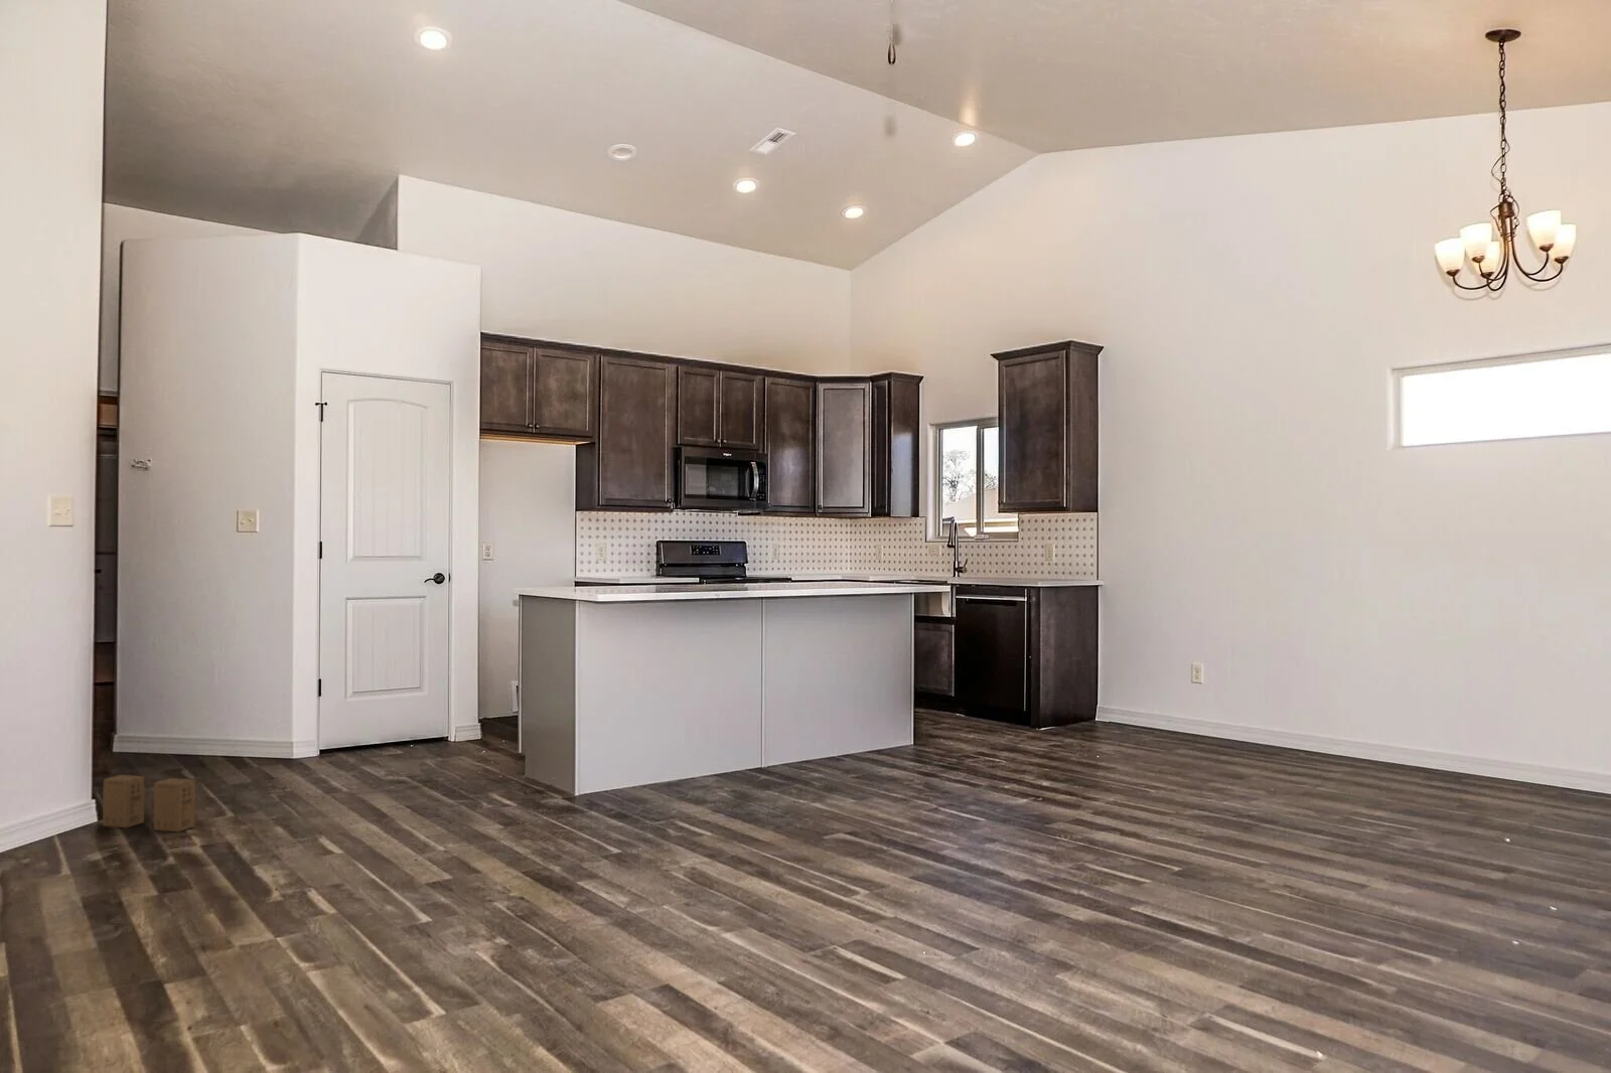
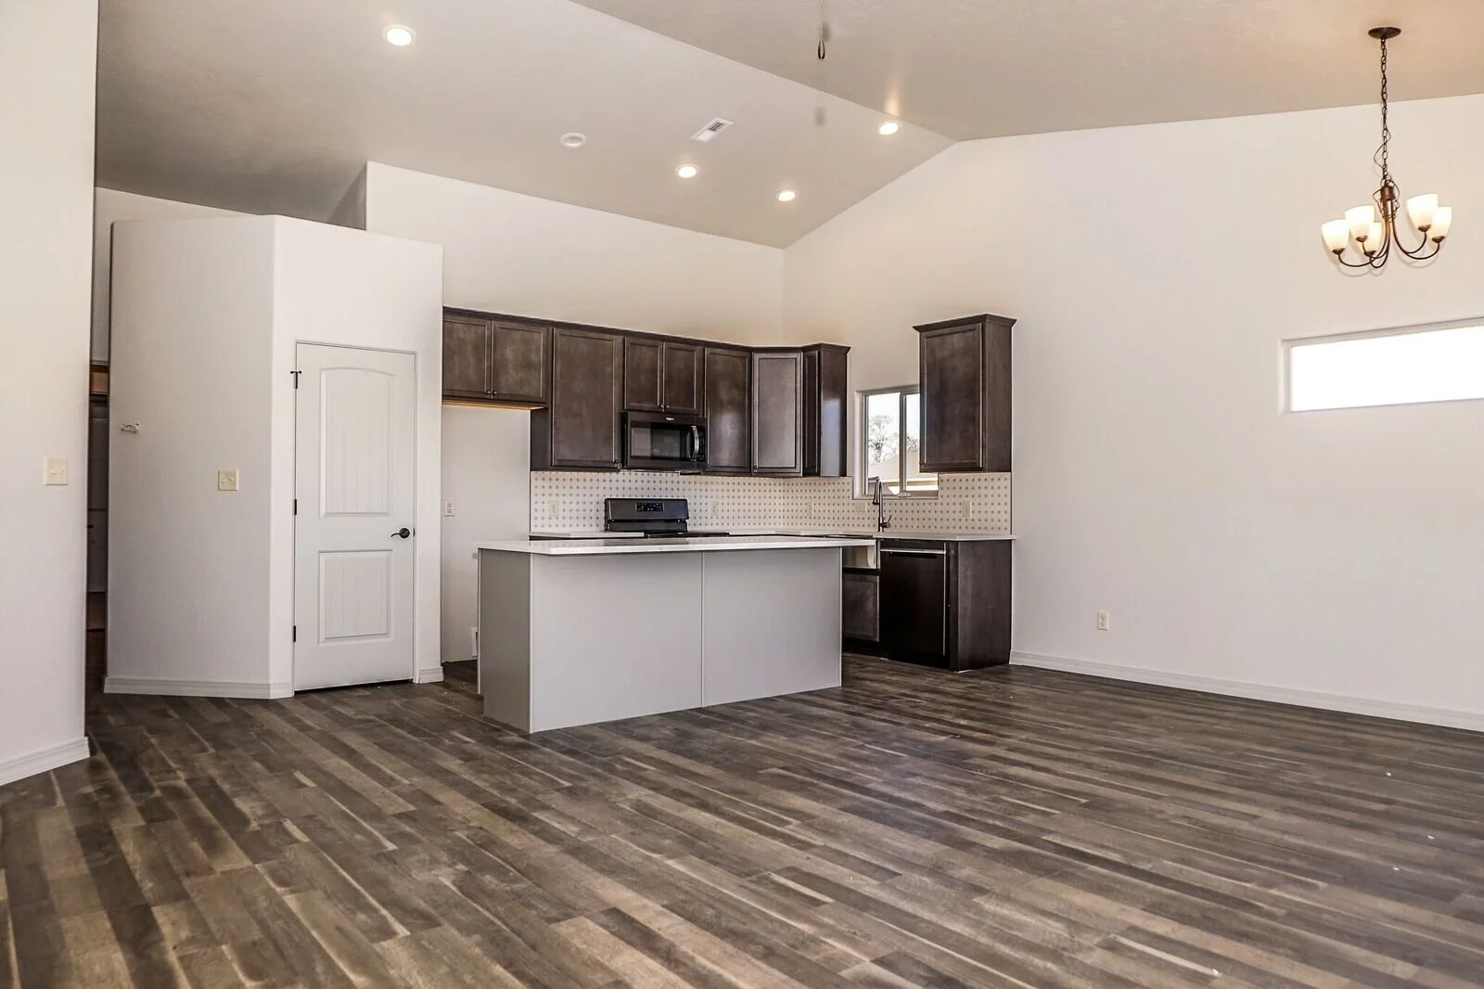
- cardboard box [102,774,196,833]
